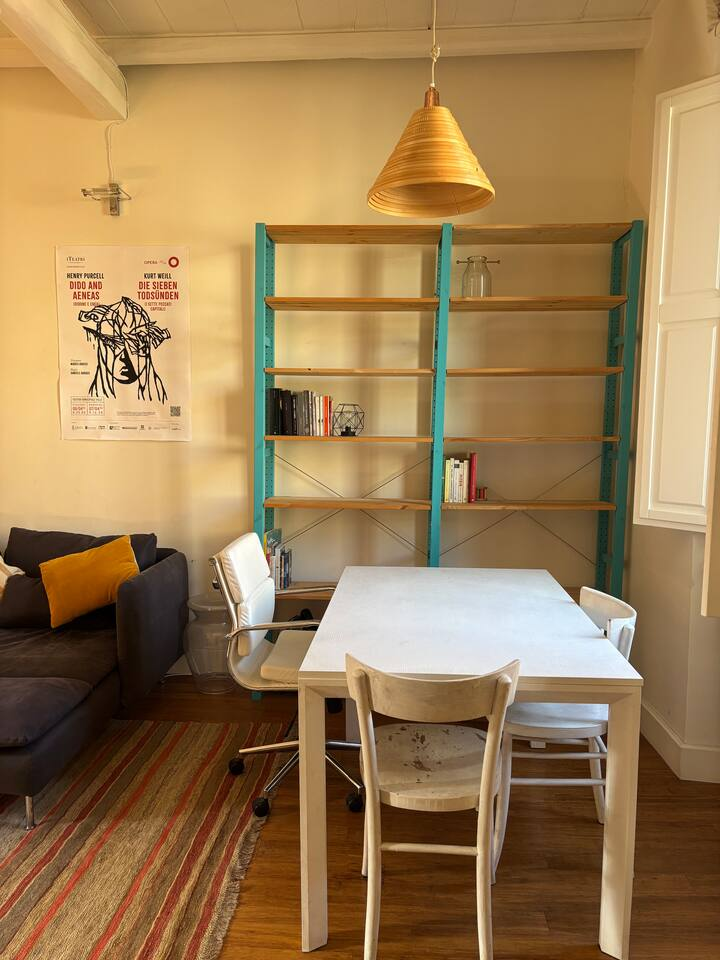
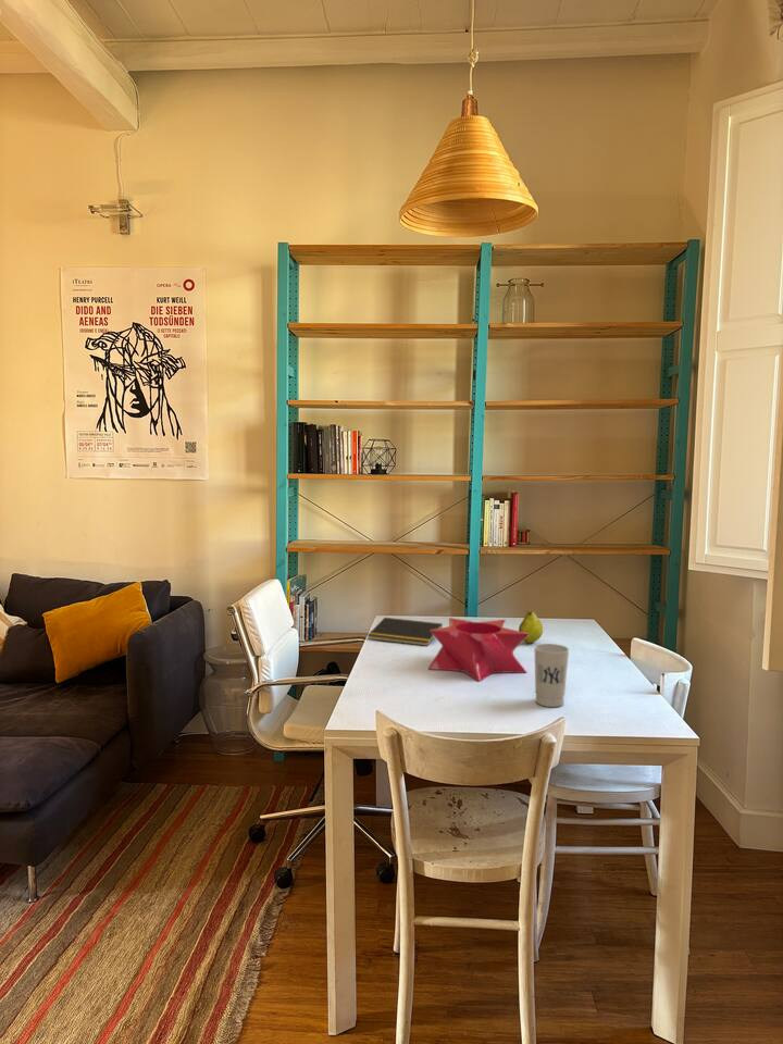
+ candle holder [427,617,530,683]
+ notepad [366,617,444,647]
+ fruit [518,609,544,644]
+ cup [533,643,570,708]
